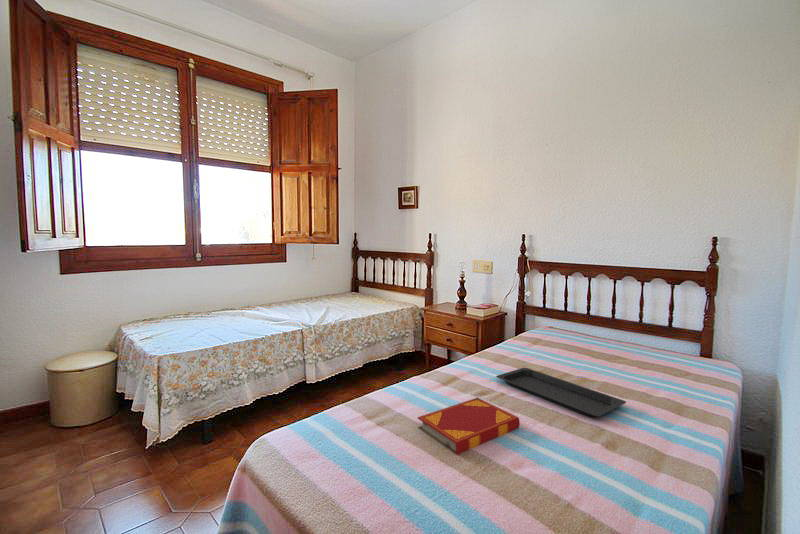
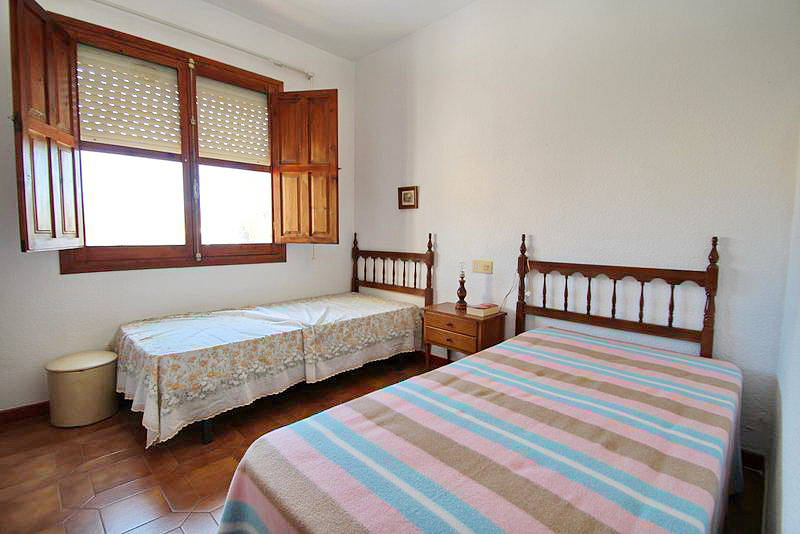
- serving tray [495,367,627,418]
- hardback book [417,397,521,456]
